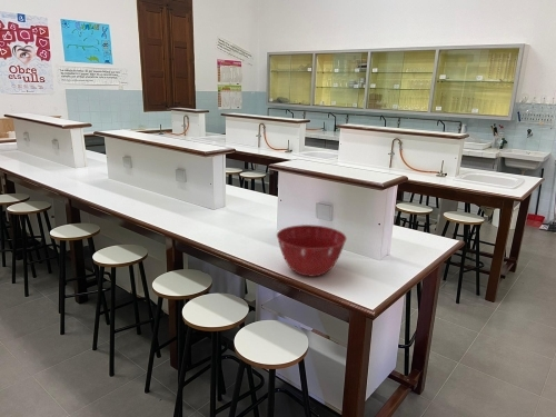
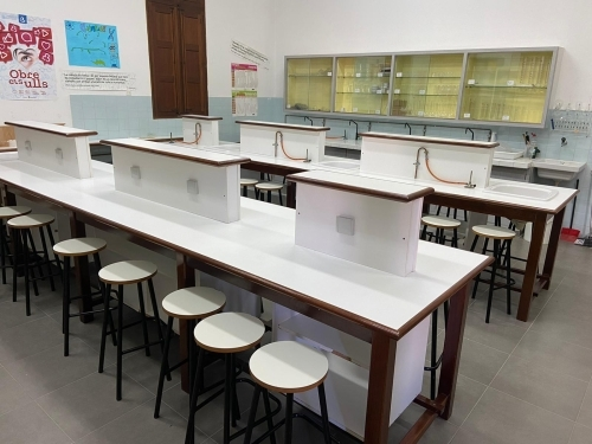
- mixing bowl [276,224,348,278]
